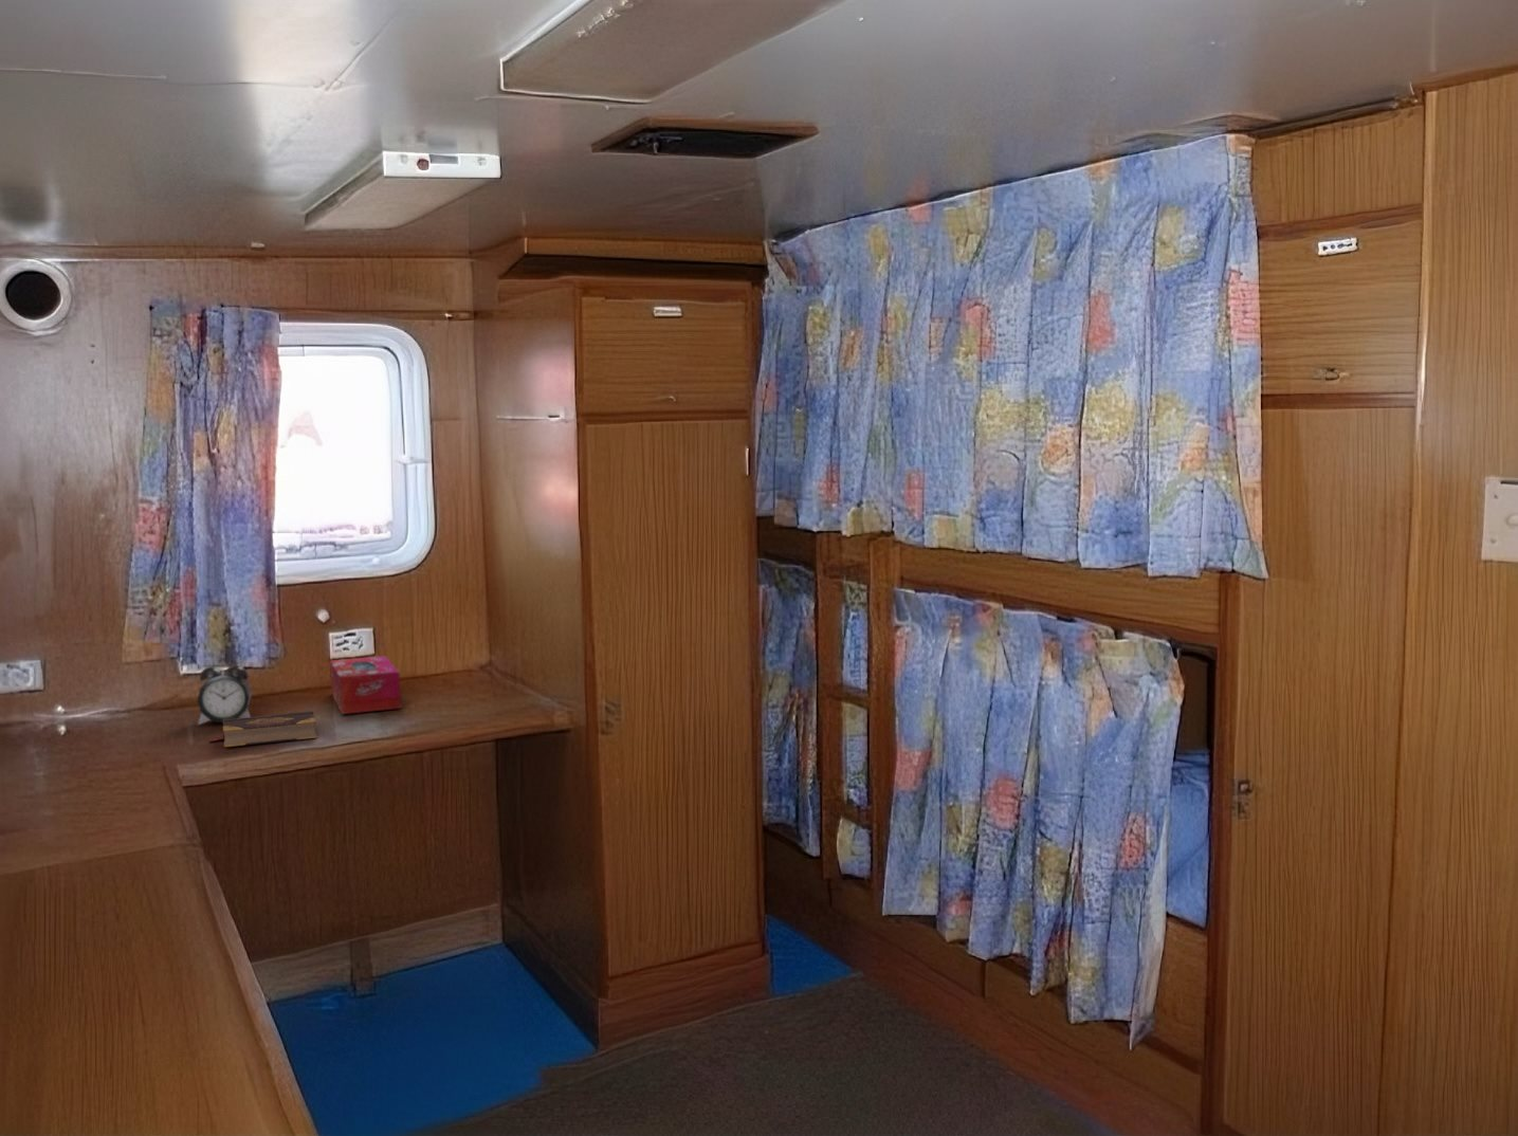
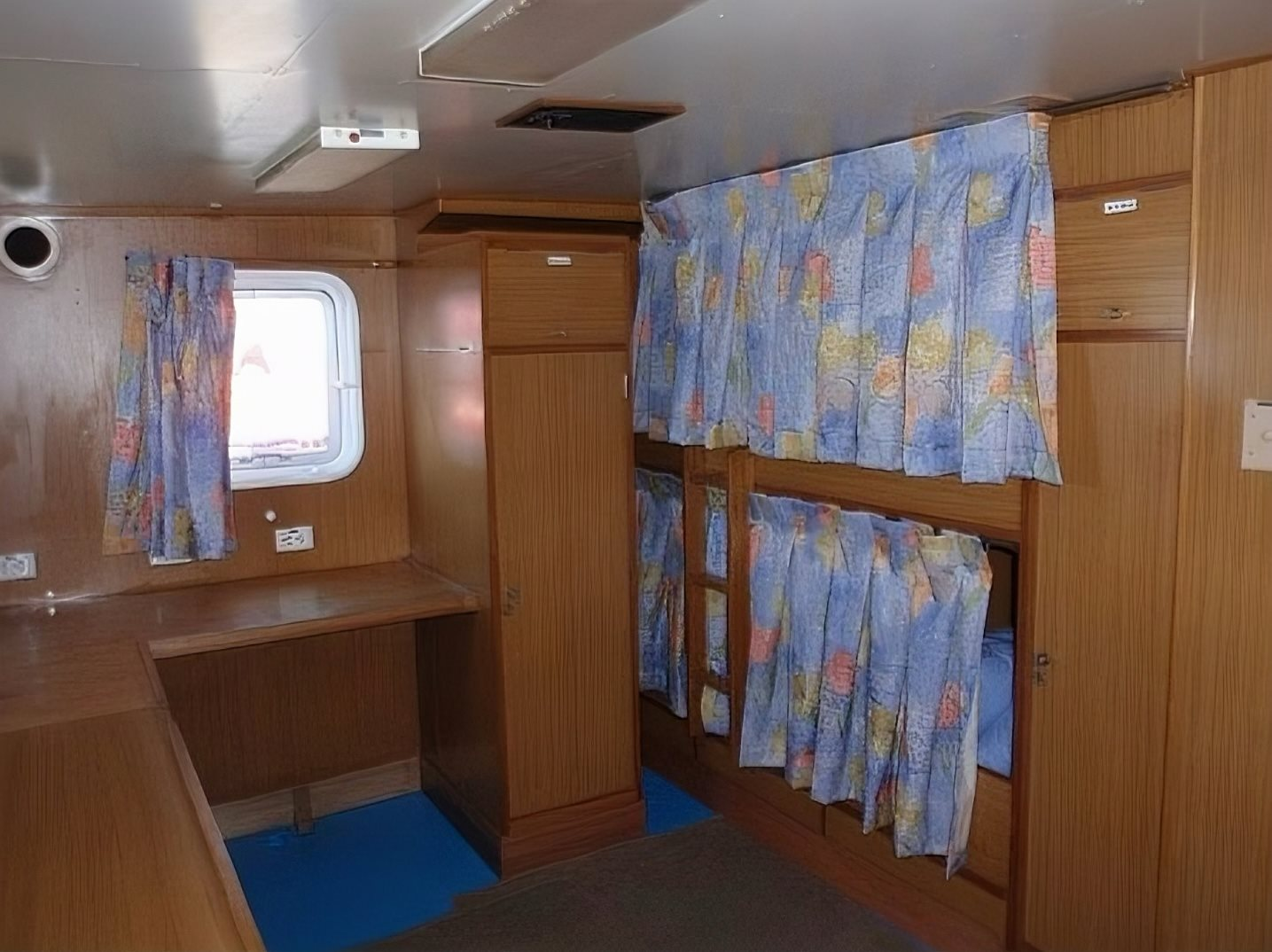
- book [209,711,317,748]
- tissue box [329,655,402,715]
- alarm clock [196,665,253,726]
